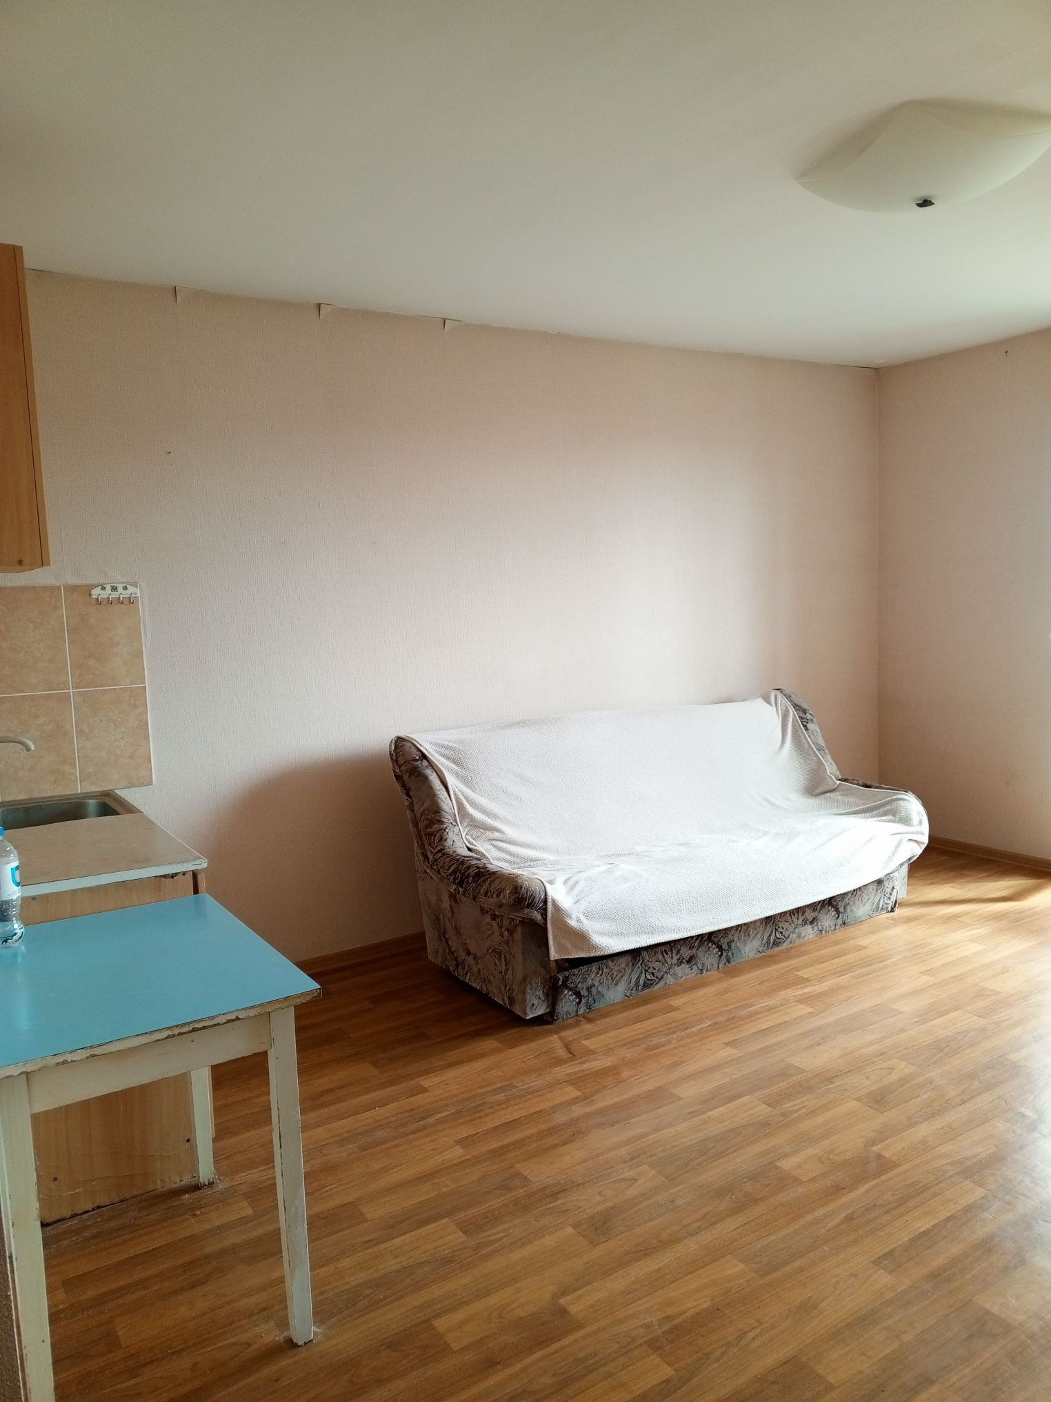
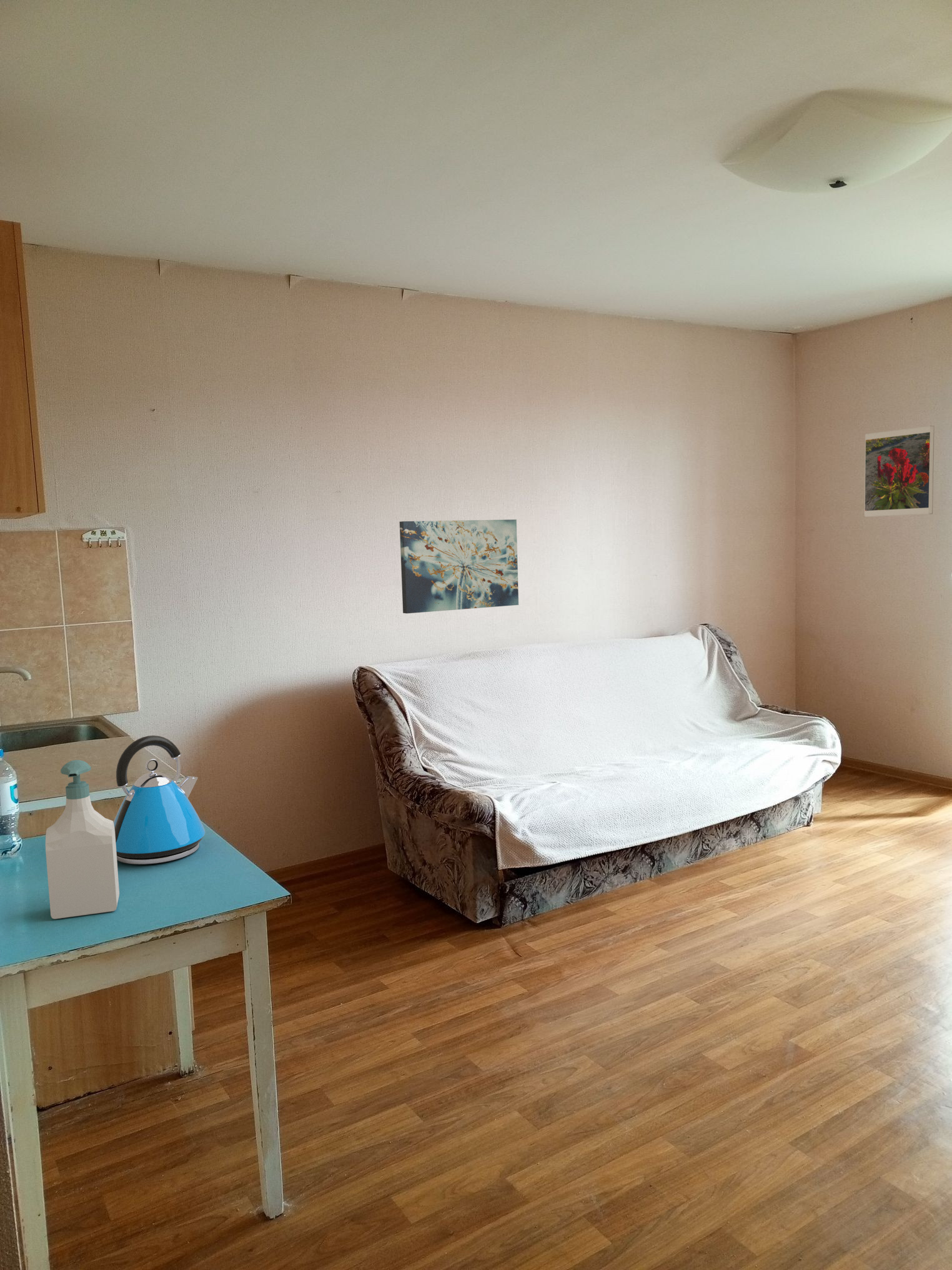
+ wall art [399,519,519,614]
+ kettle [113,735,206,865]
+ soap bottle [45,759,120,919]
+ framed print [863,425,935,517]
